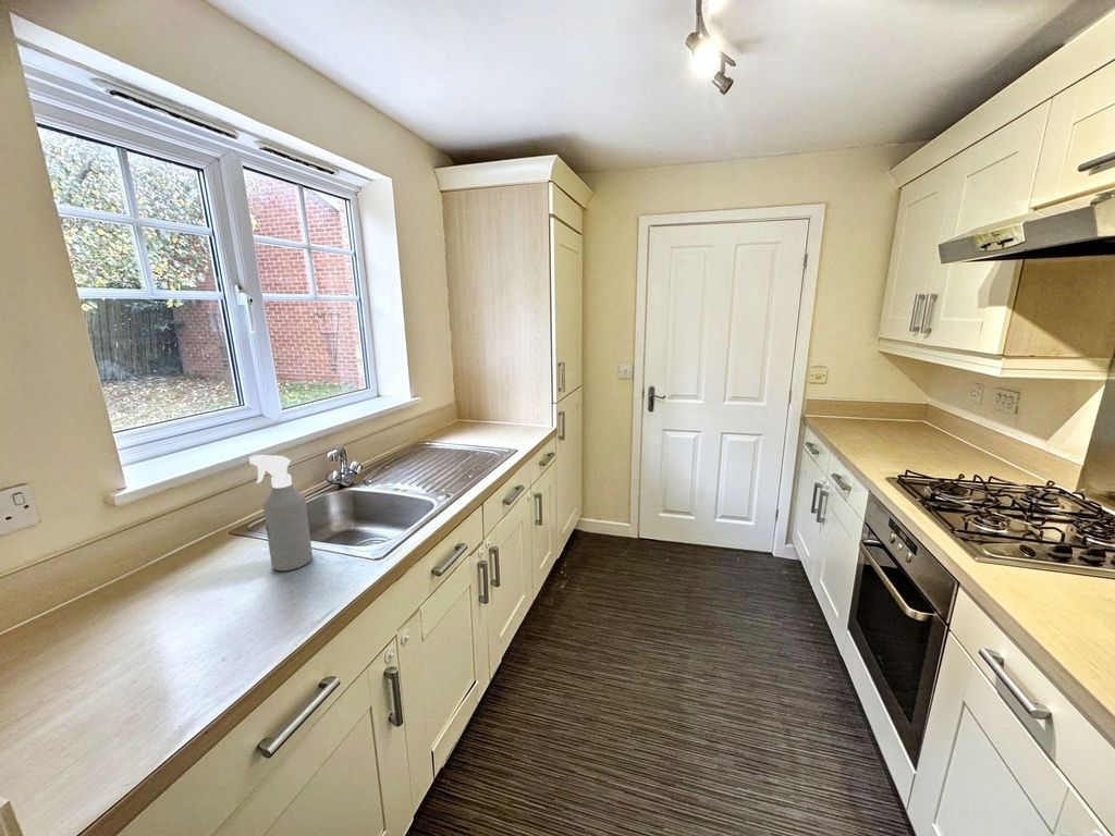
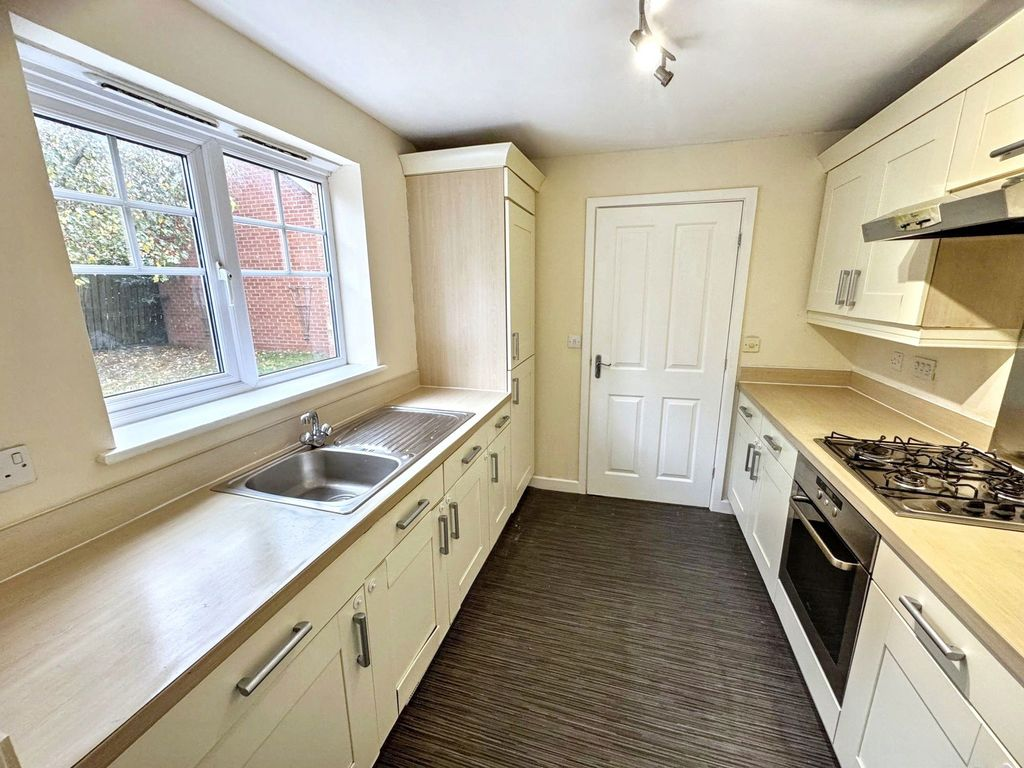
- spray bottle [248,454,314,571]
